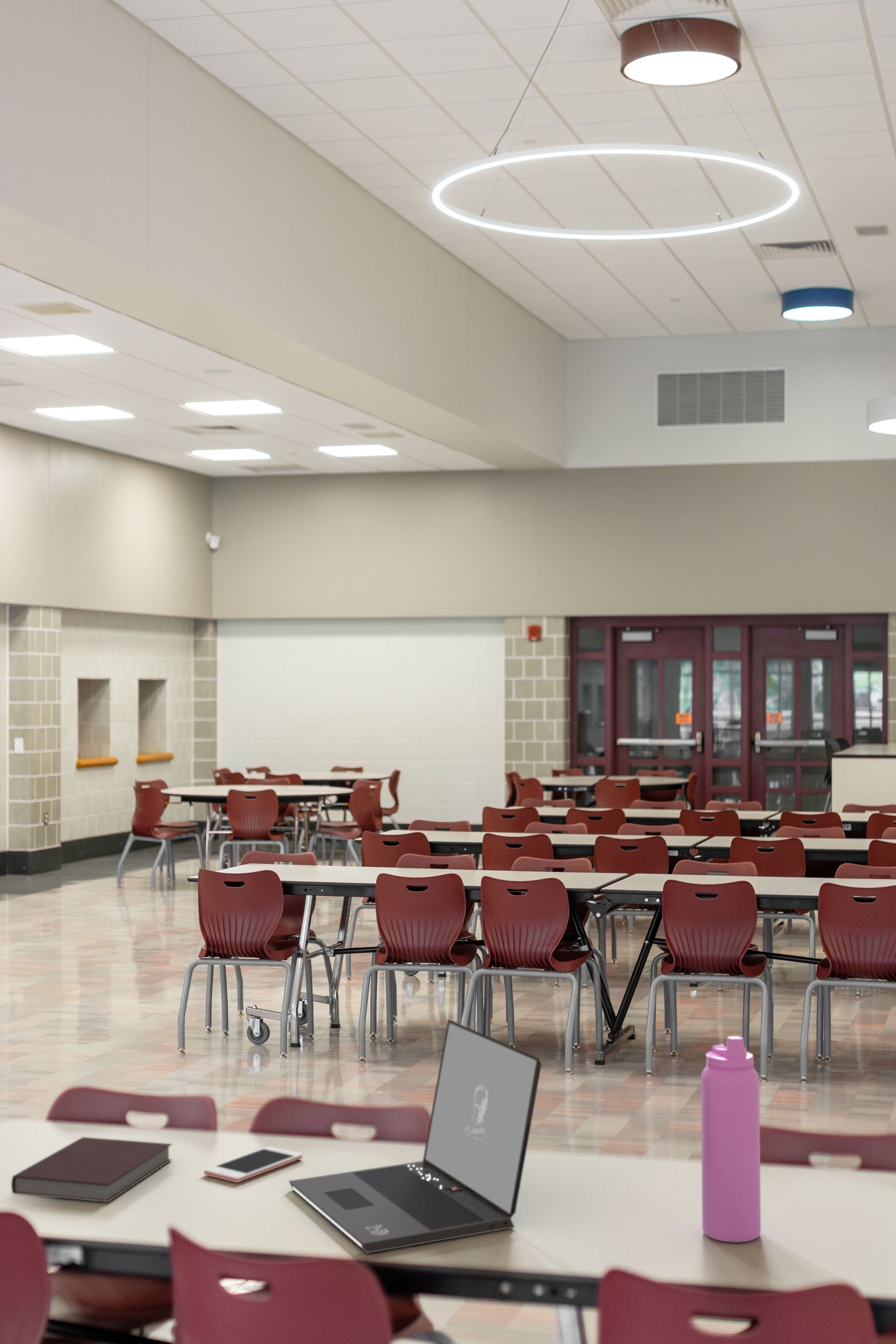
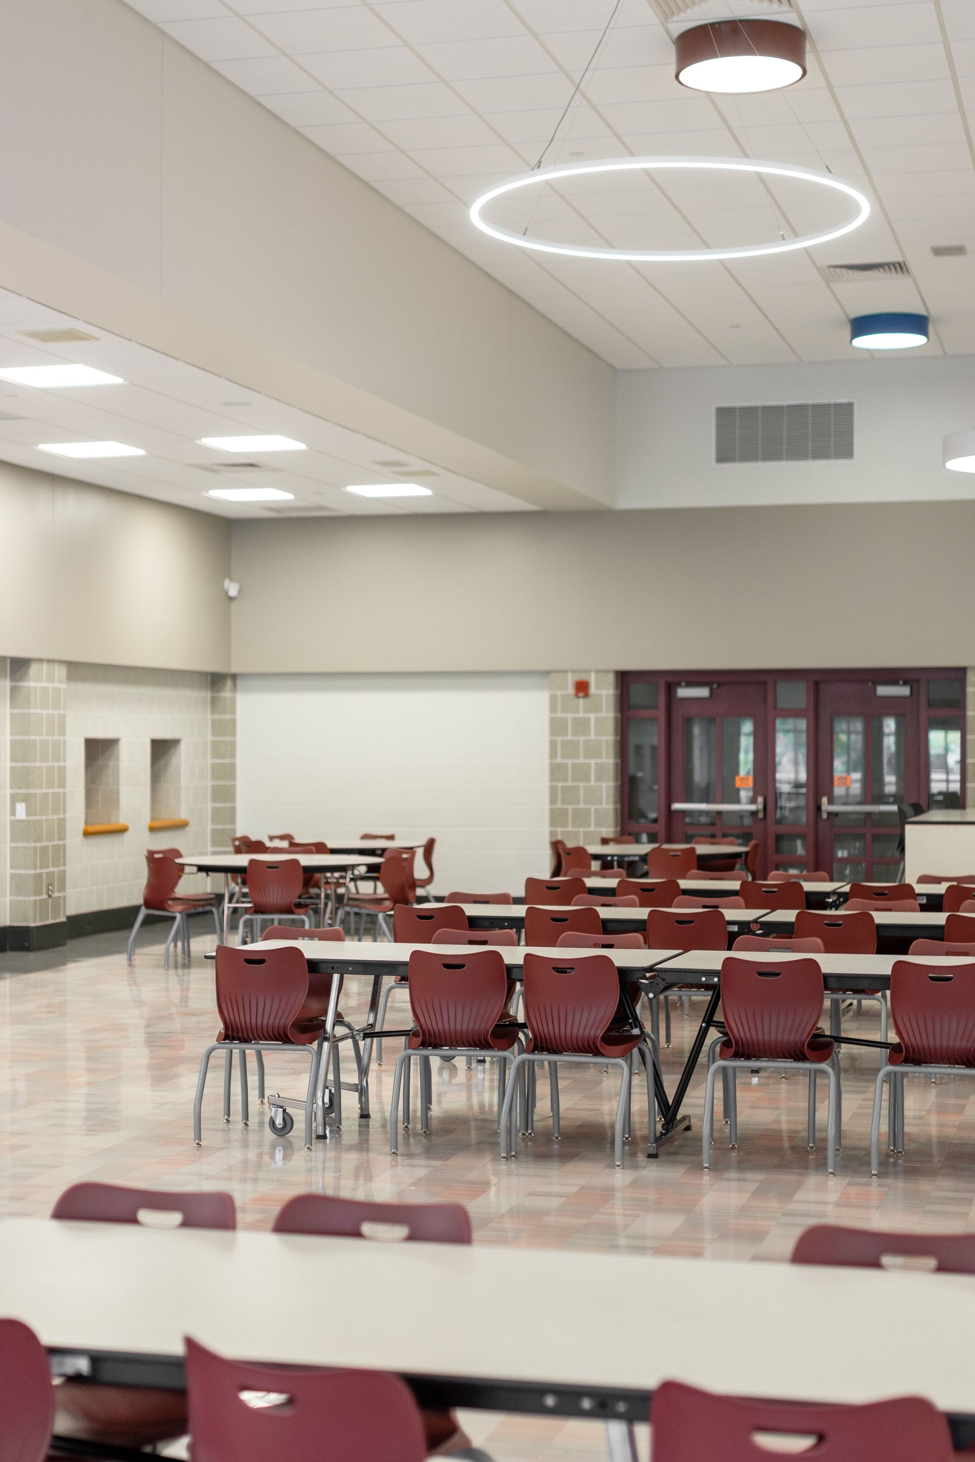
- water bottle [700,1036,761,1243]
- notebook [11,1136,173,1203]
- cell phone [203,1146,303,1183]
- laptop [288,1019,542,1254]
